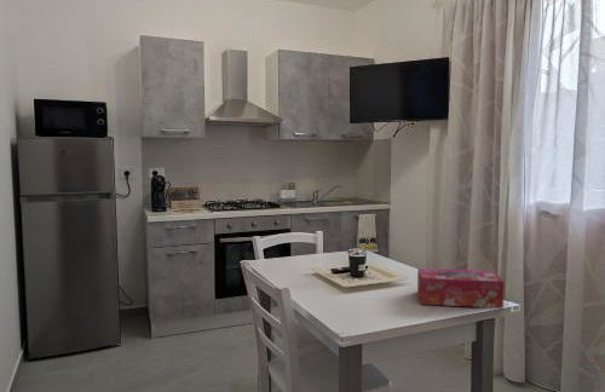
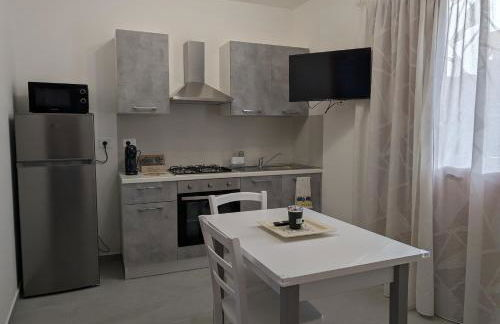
- tissue box [416,267,506,310]
